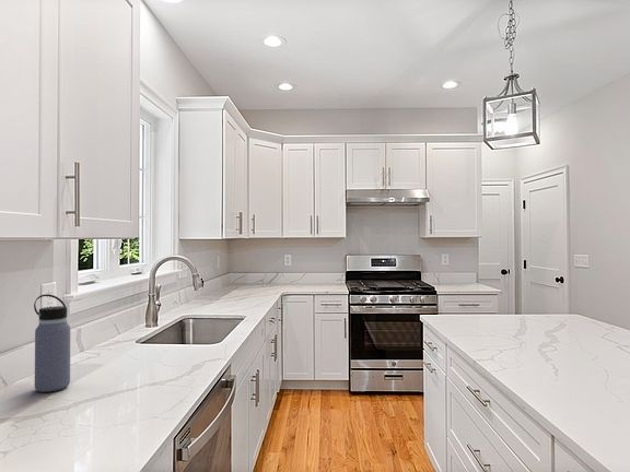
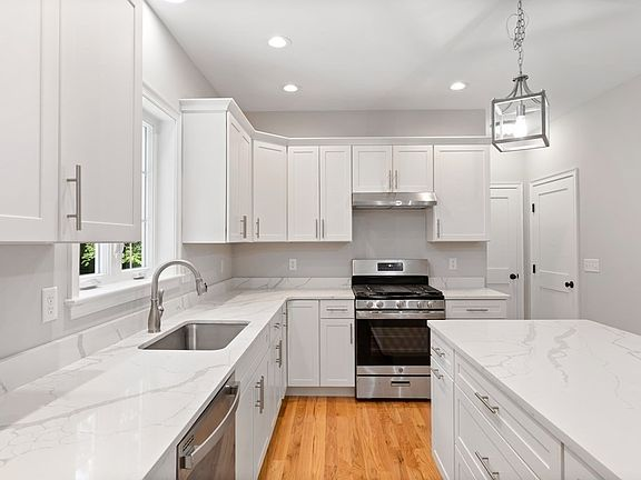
- water bottle [33,293,71,393]
